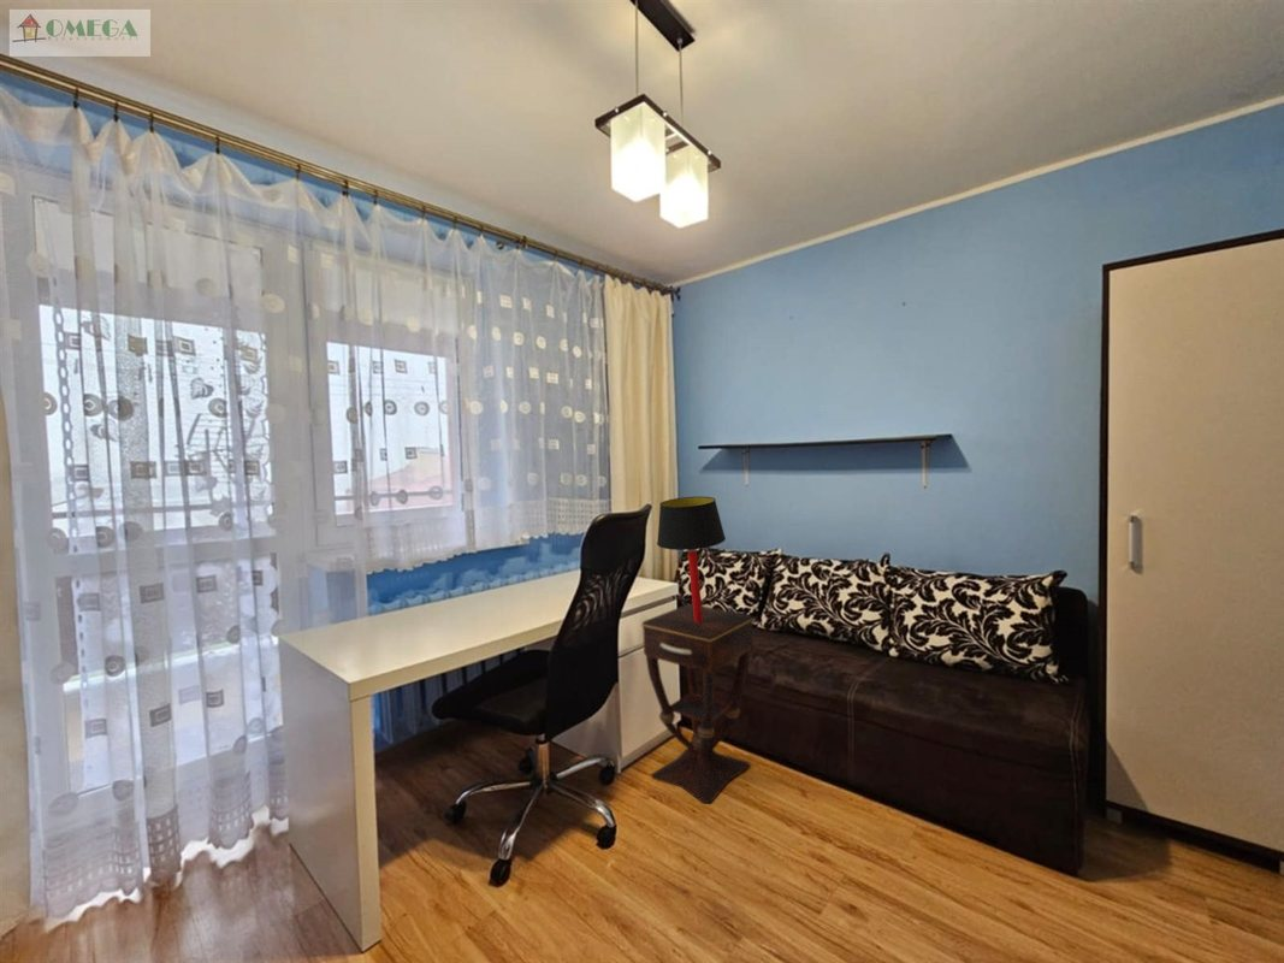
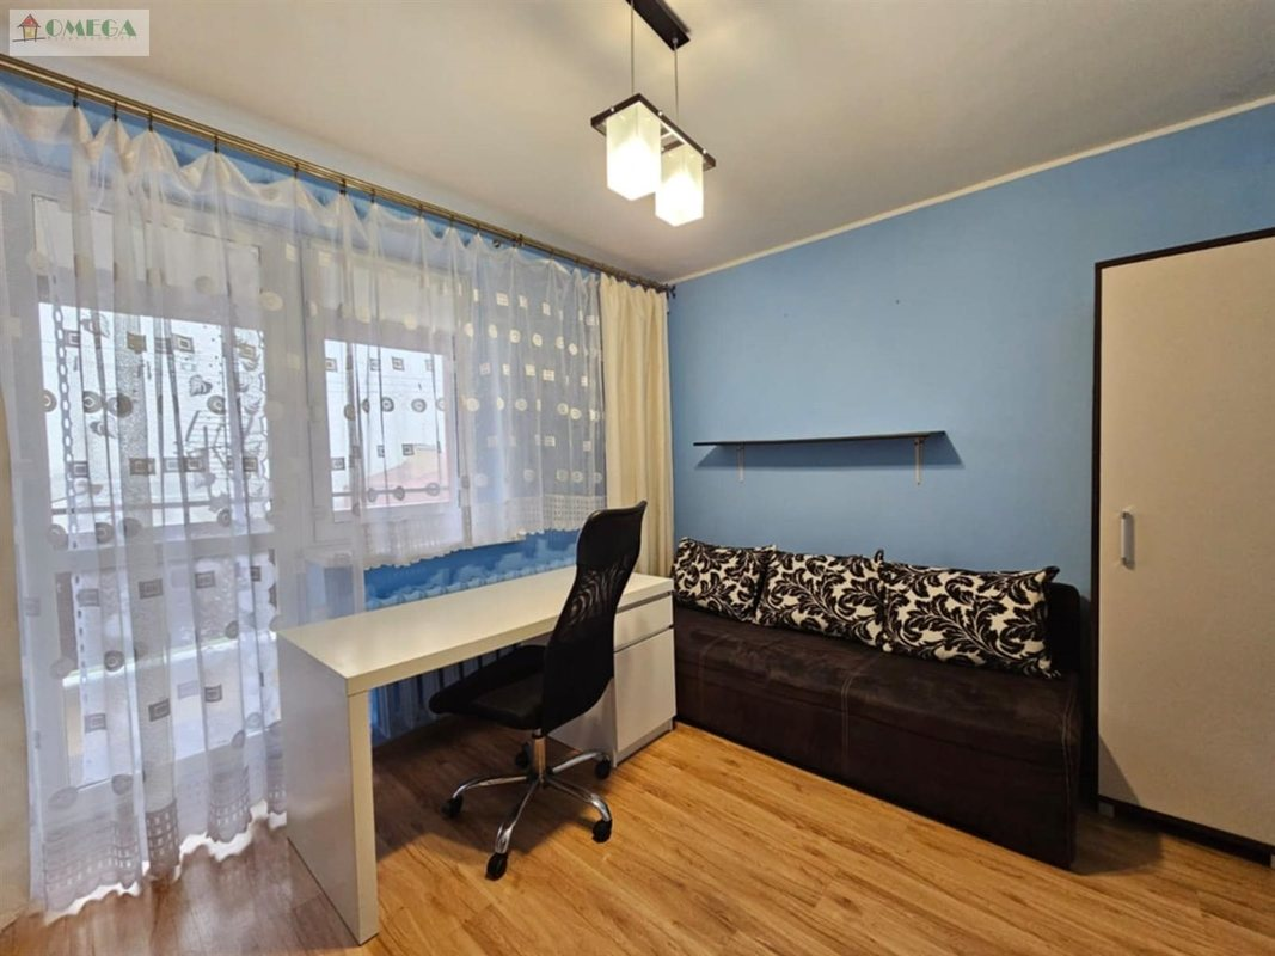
- side table [640,603,755,805]
- table lamp [656,496,727,622]
